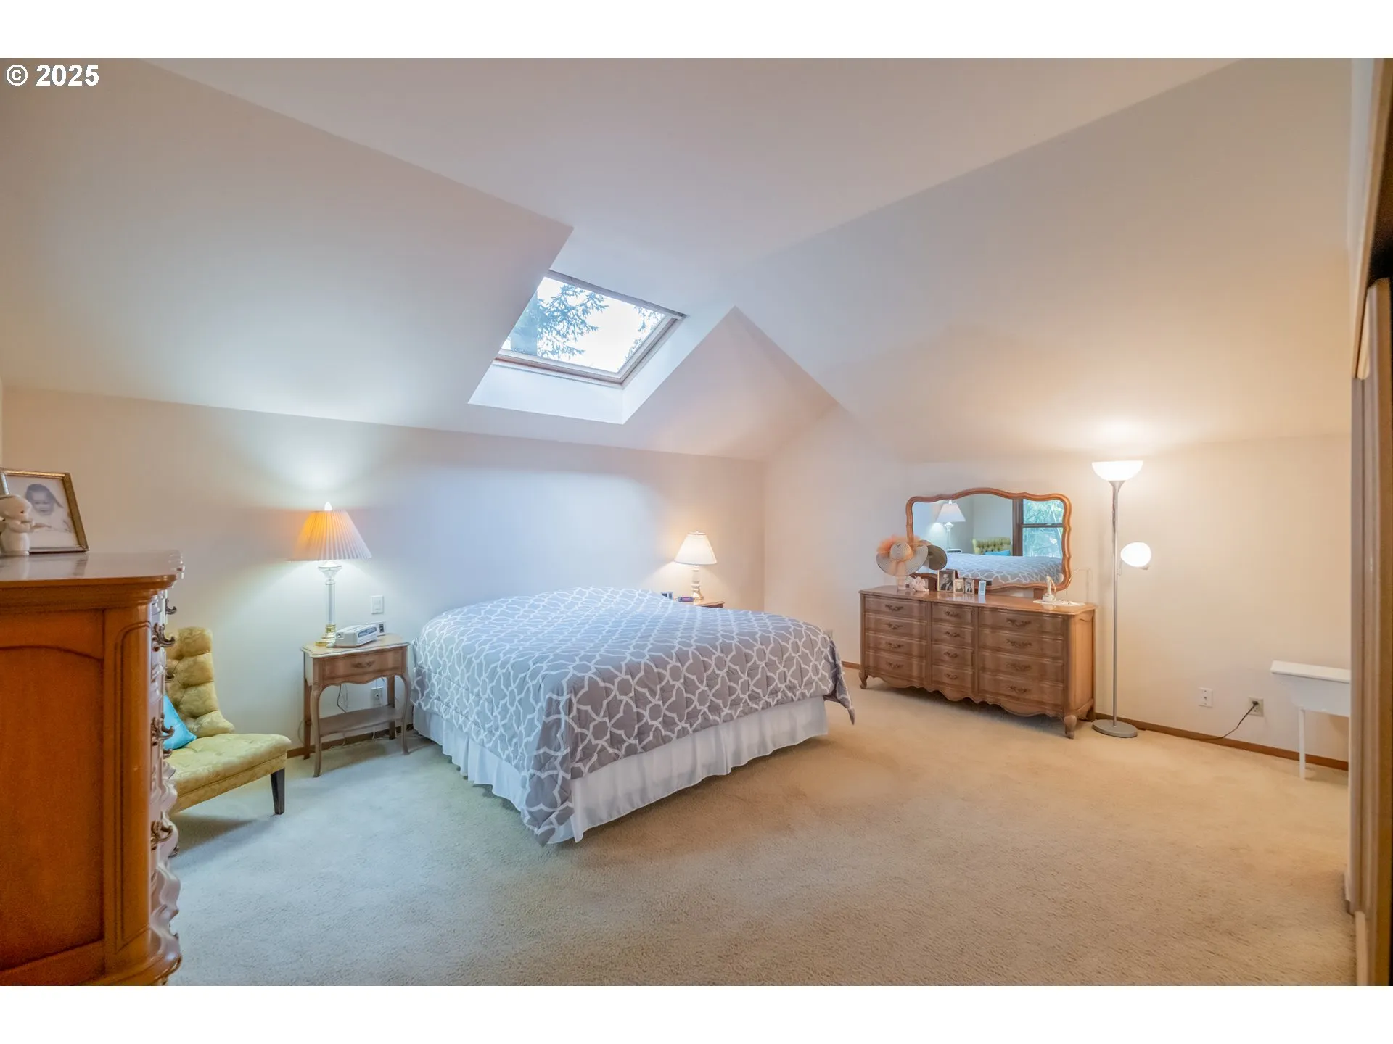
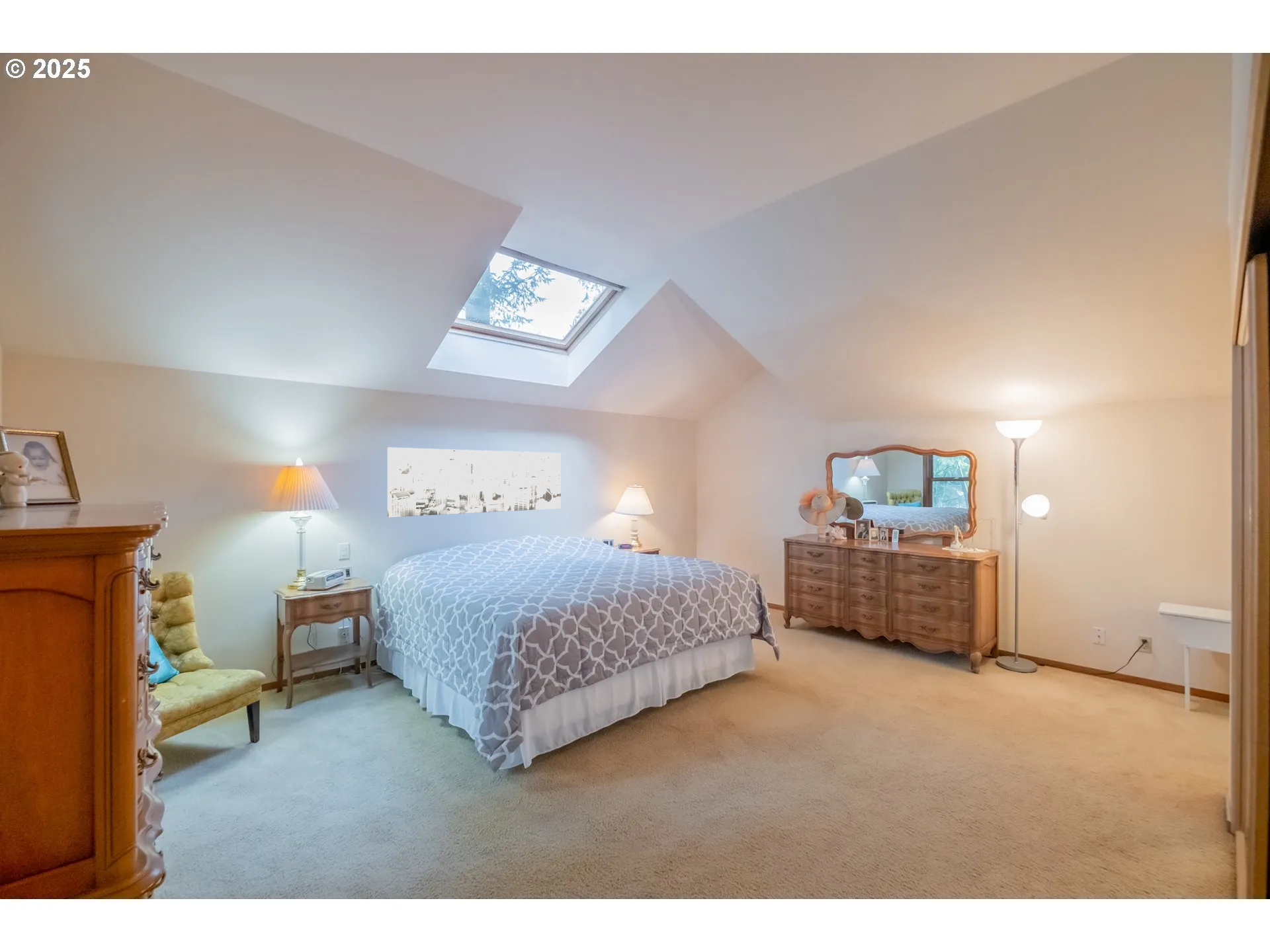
+ wall art [387,447,562,518]
